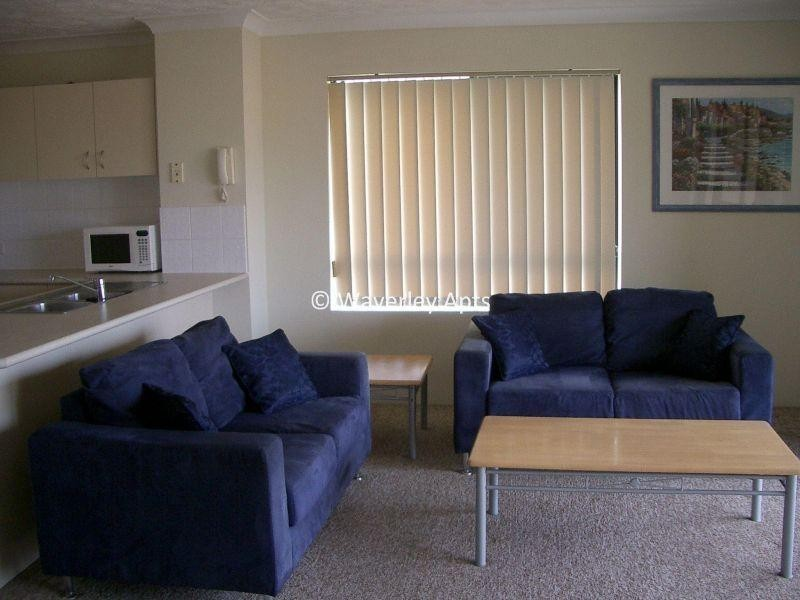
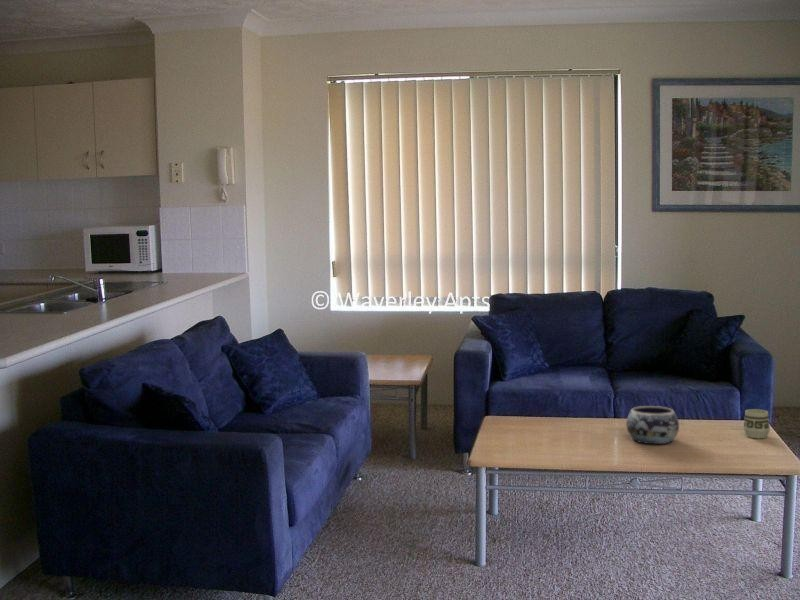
+ cup [743,408,771,439]
+ decorative bowl [625,405,680,445]
